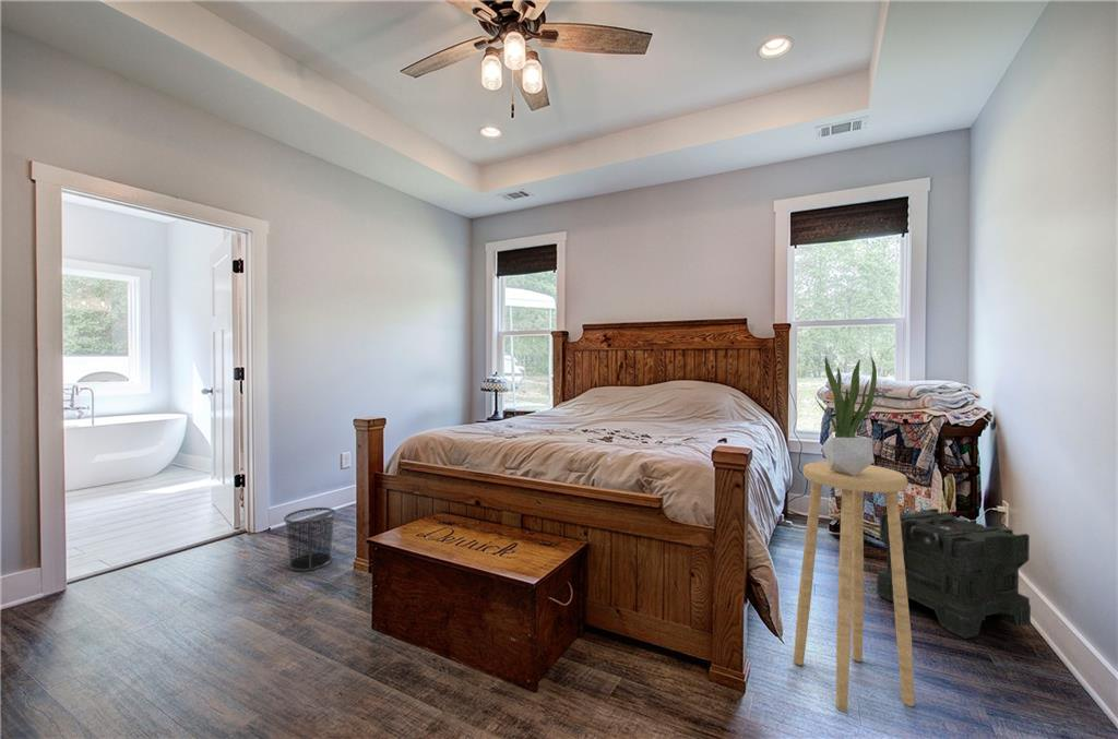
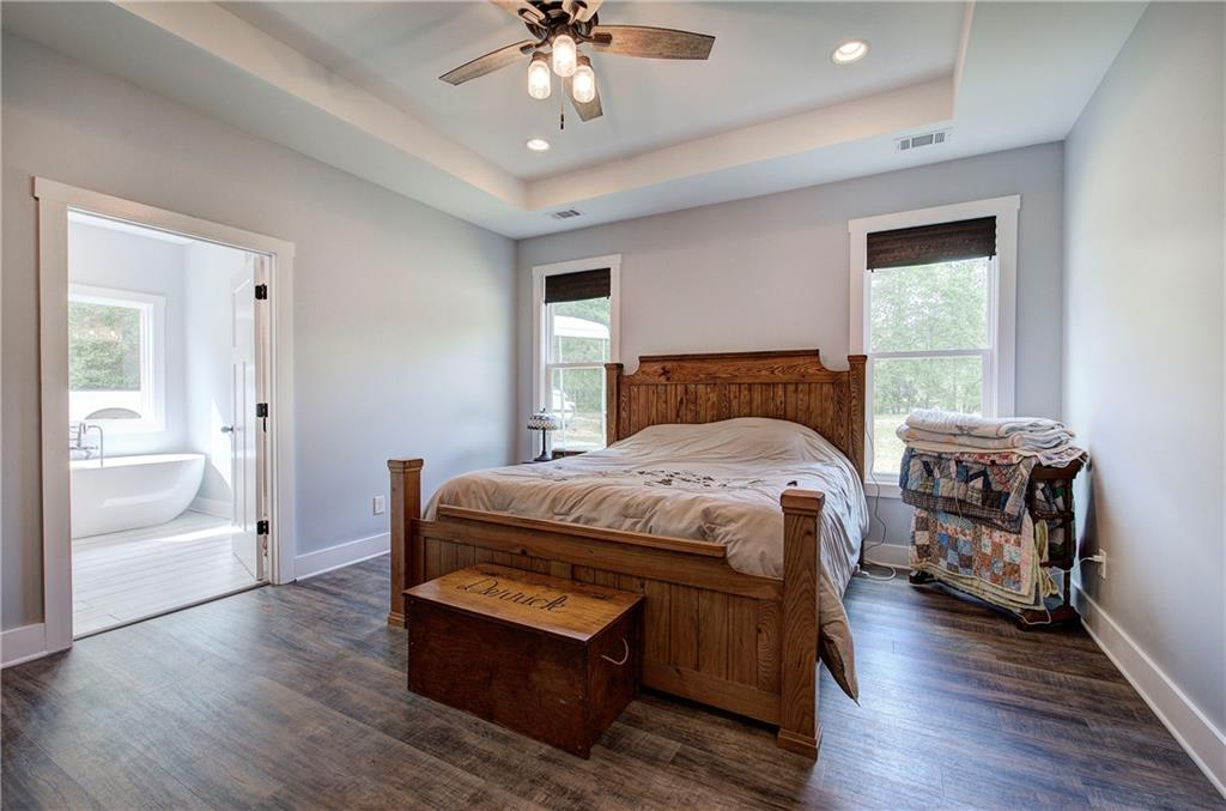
- military equipment crate [876,508,1032,640]
- waste bin [283,506,336,572]
- potted plant [813,356,879,476]
- stool [793,461,916,713]
